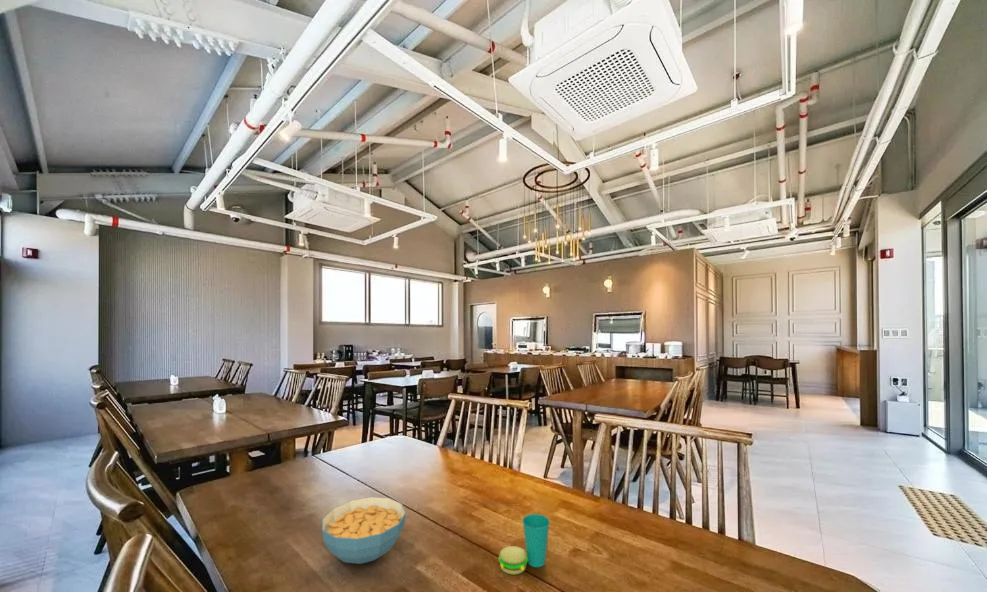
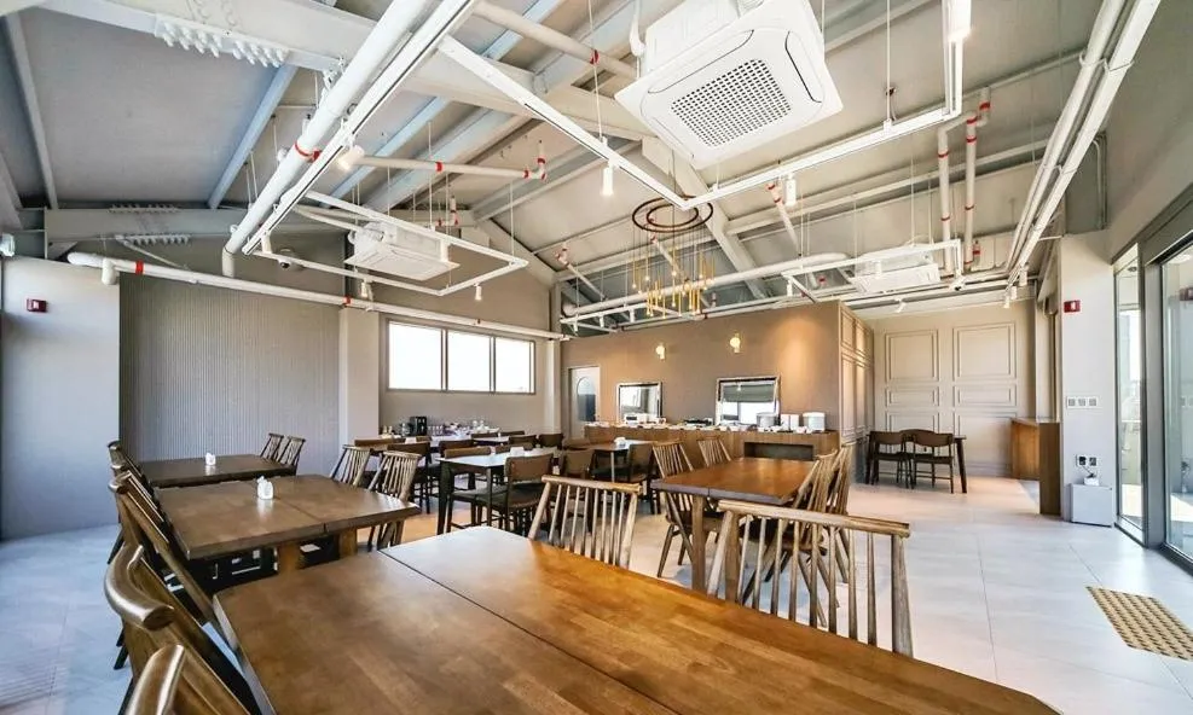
- cereal bowl [321,496,407,565]
- cup [498,513,551,576]
